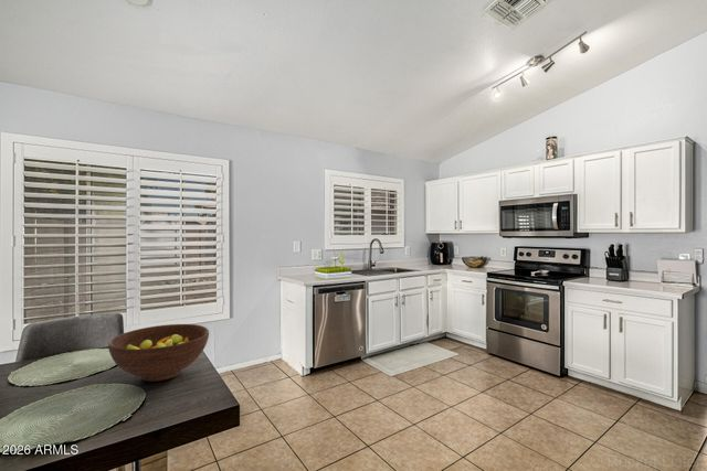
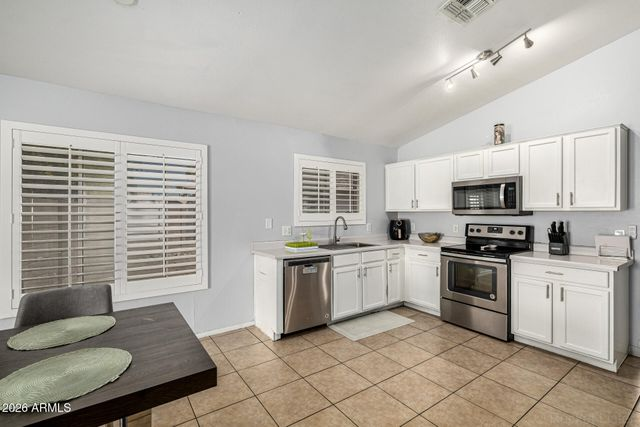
- fruit bowl [107,323,210,383]
